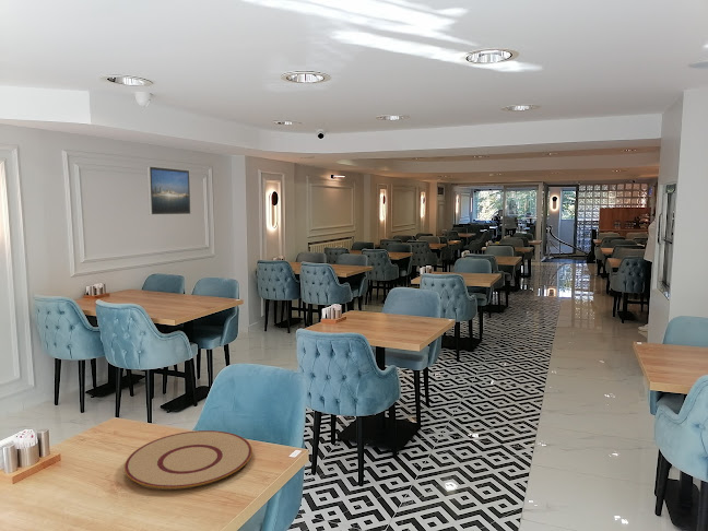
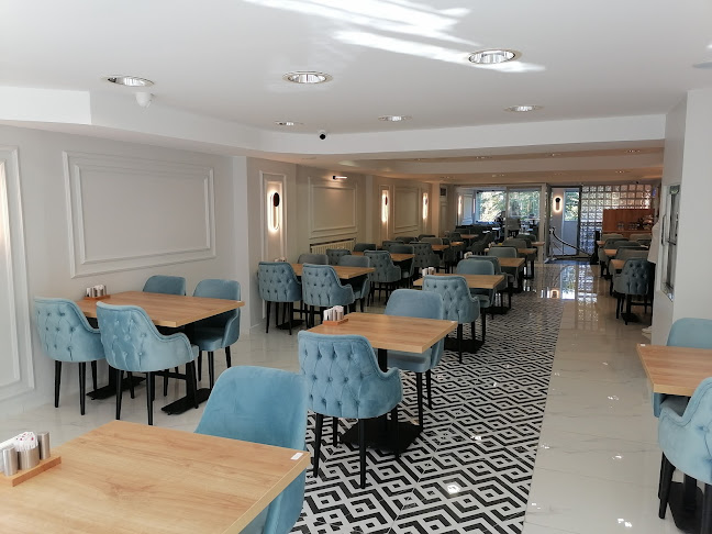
- plate [123,429,253,491]
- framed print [146,165,192,216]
